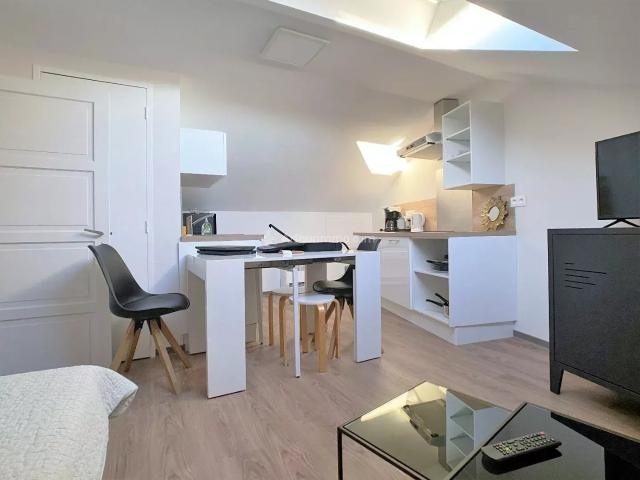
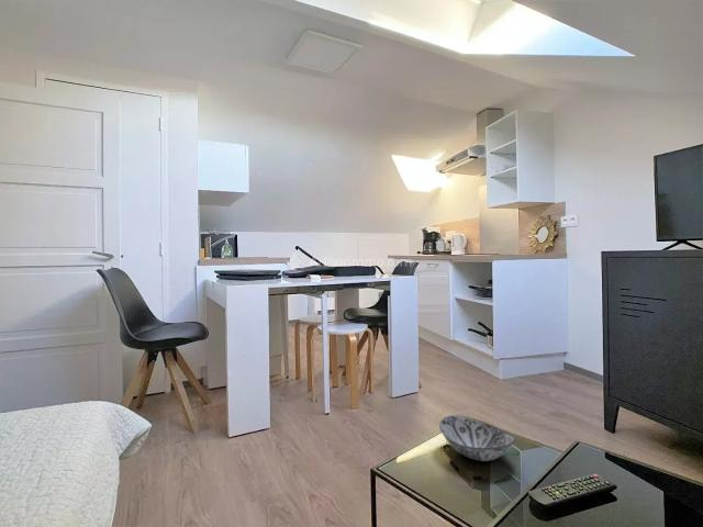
+ decorative bowl [438,414,516,462]
